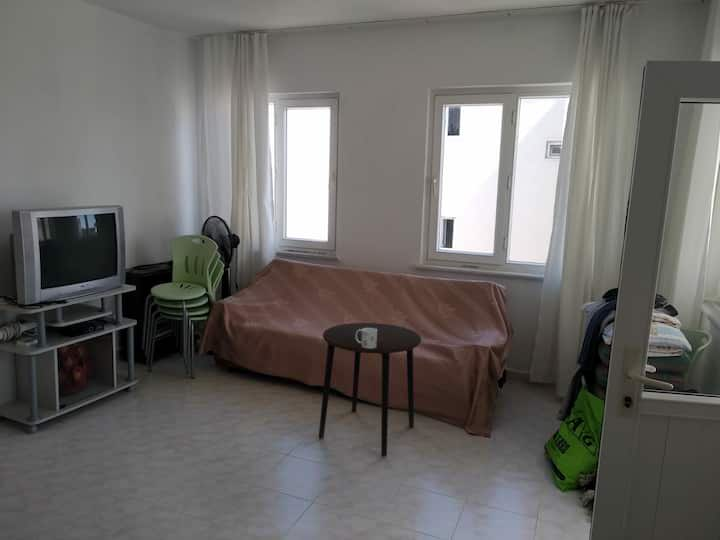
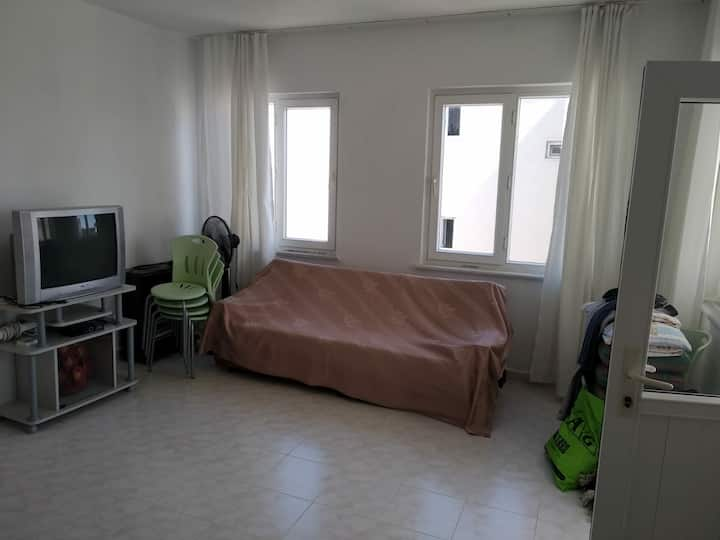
- side table [318,322,422,458]
- mug [355,328,377,349]
